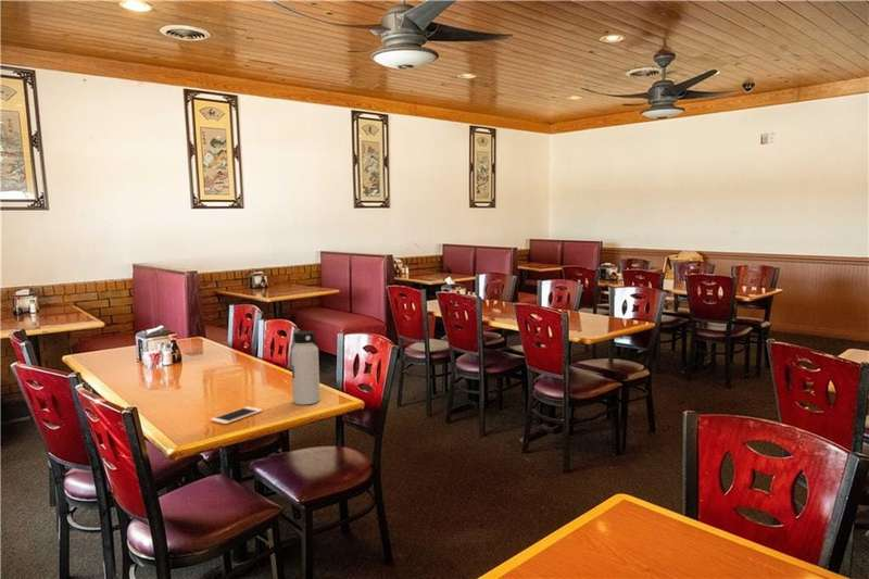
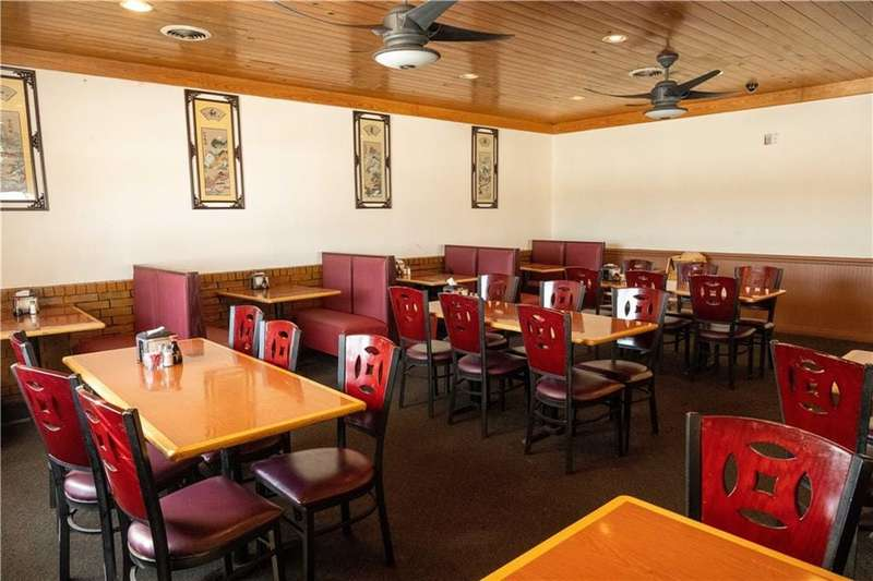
- cell phone [210,405,264,425]
- water bottle [290,330,322,405]
